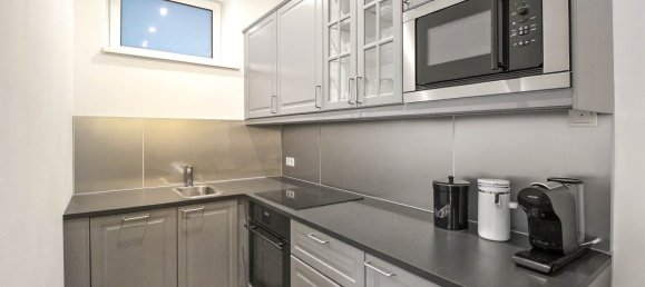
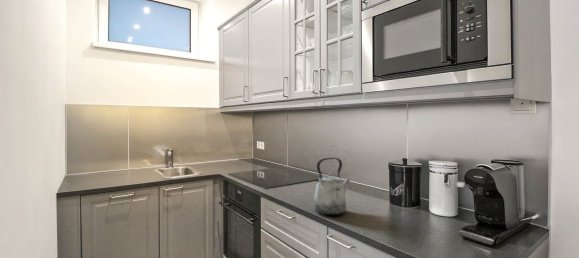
+ kettle [313,157,351,216]
